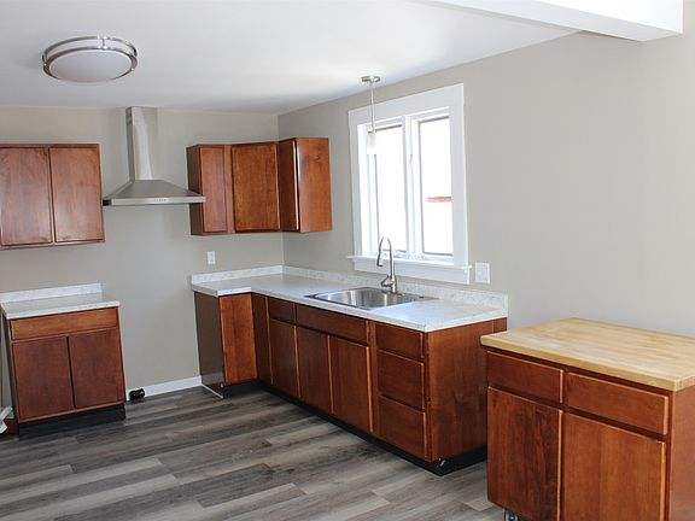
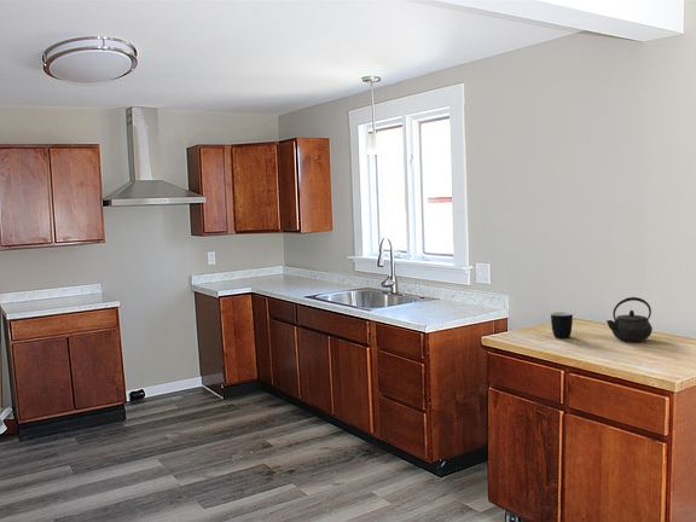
+ kettle [605,296,654,343]
+ mug [550,311,574,340]
